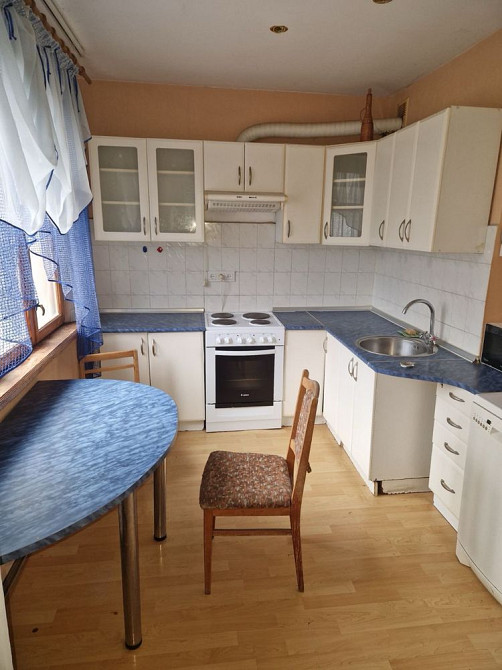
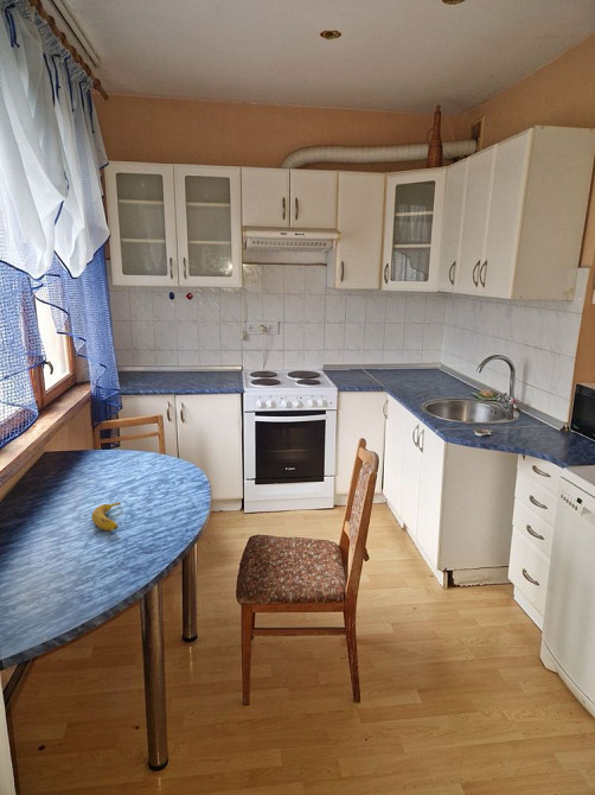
+ fruit [91,501,122,532]
